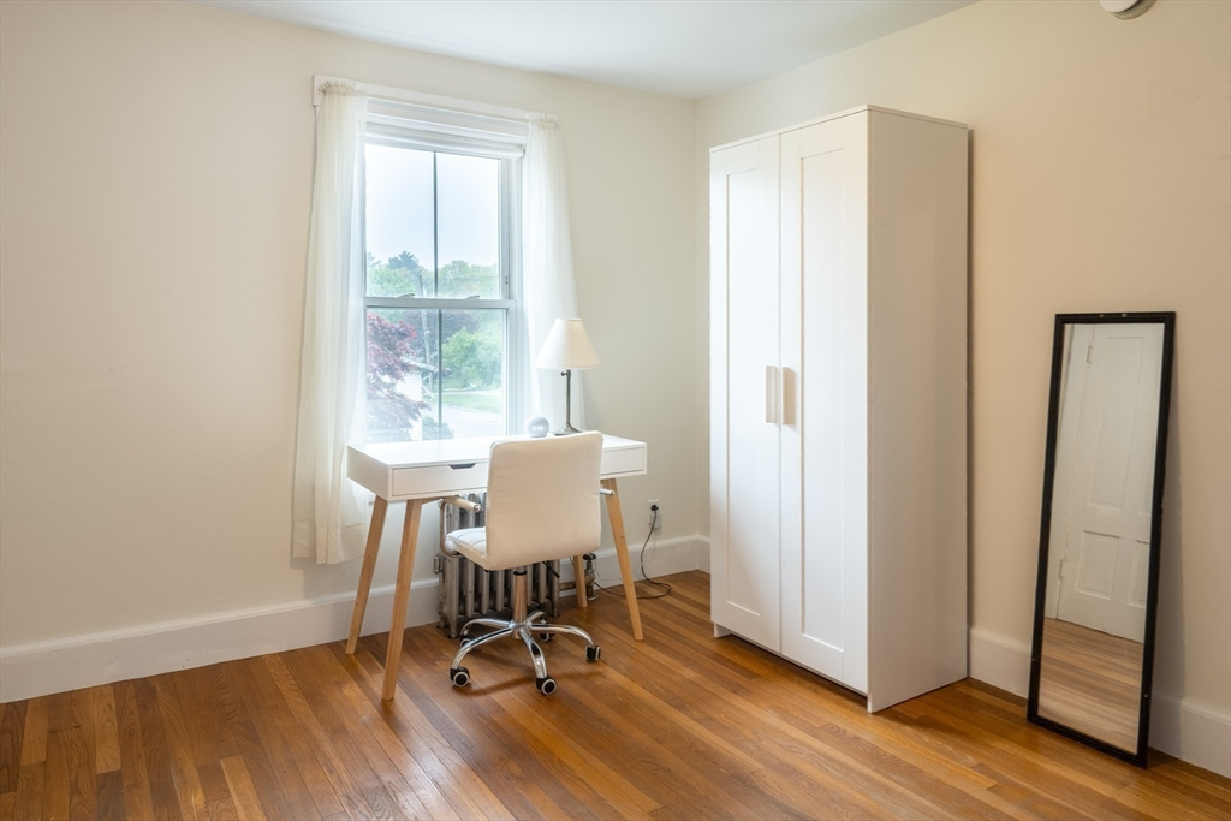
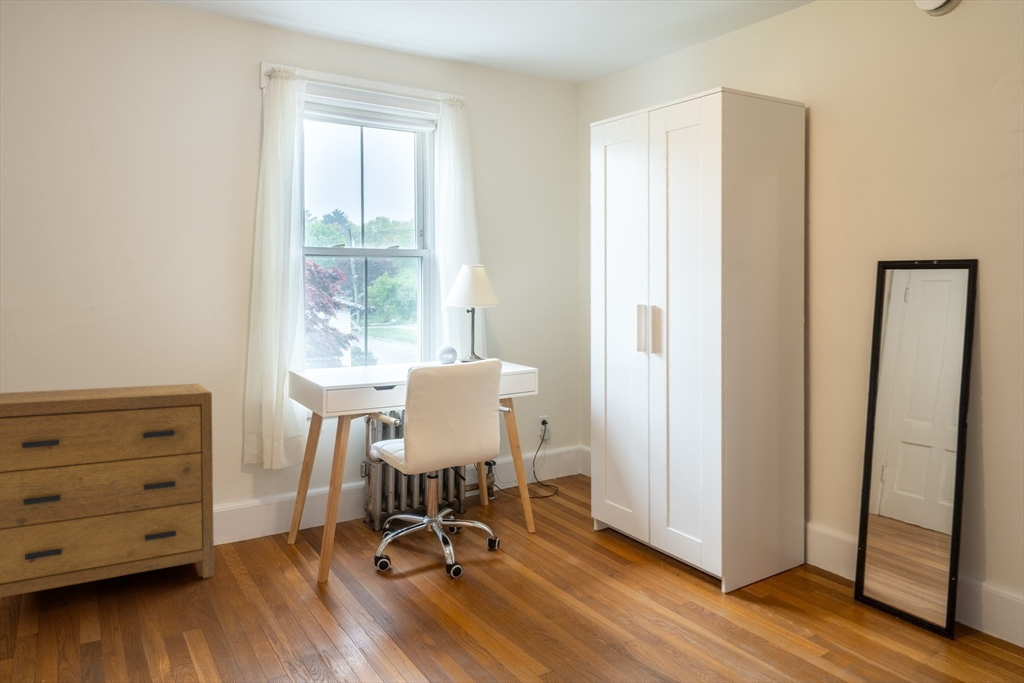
+ dresser [0,383,215,599]
